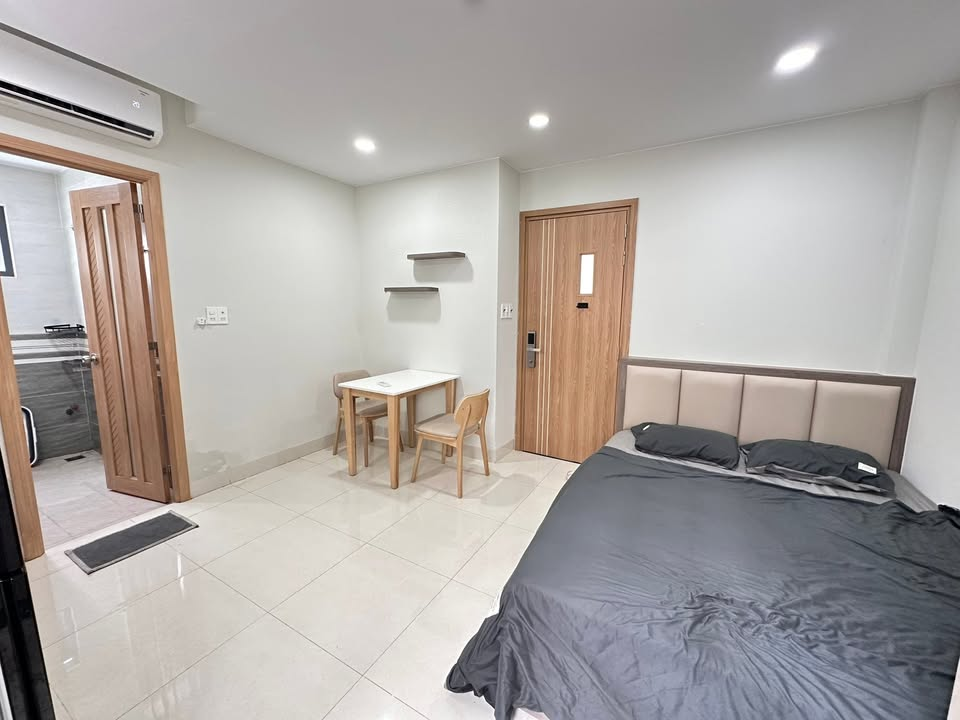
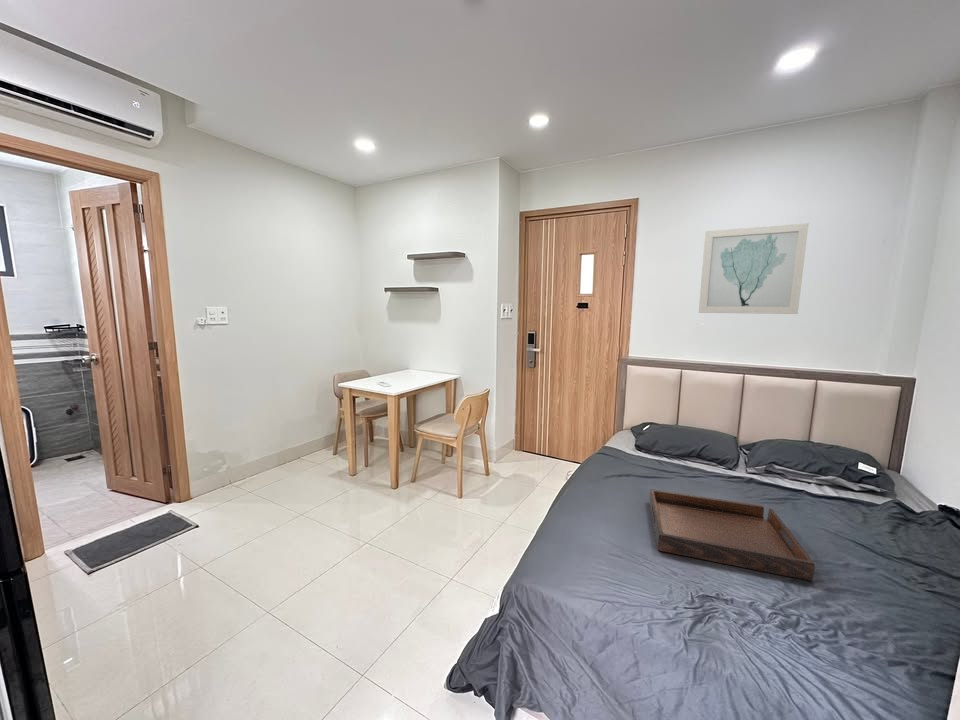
+ serving tray [648,488,816,582]
+ wall art [698,222,809,315]
